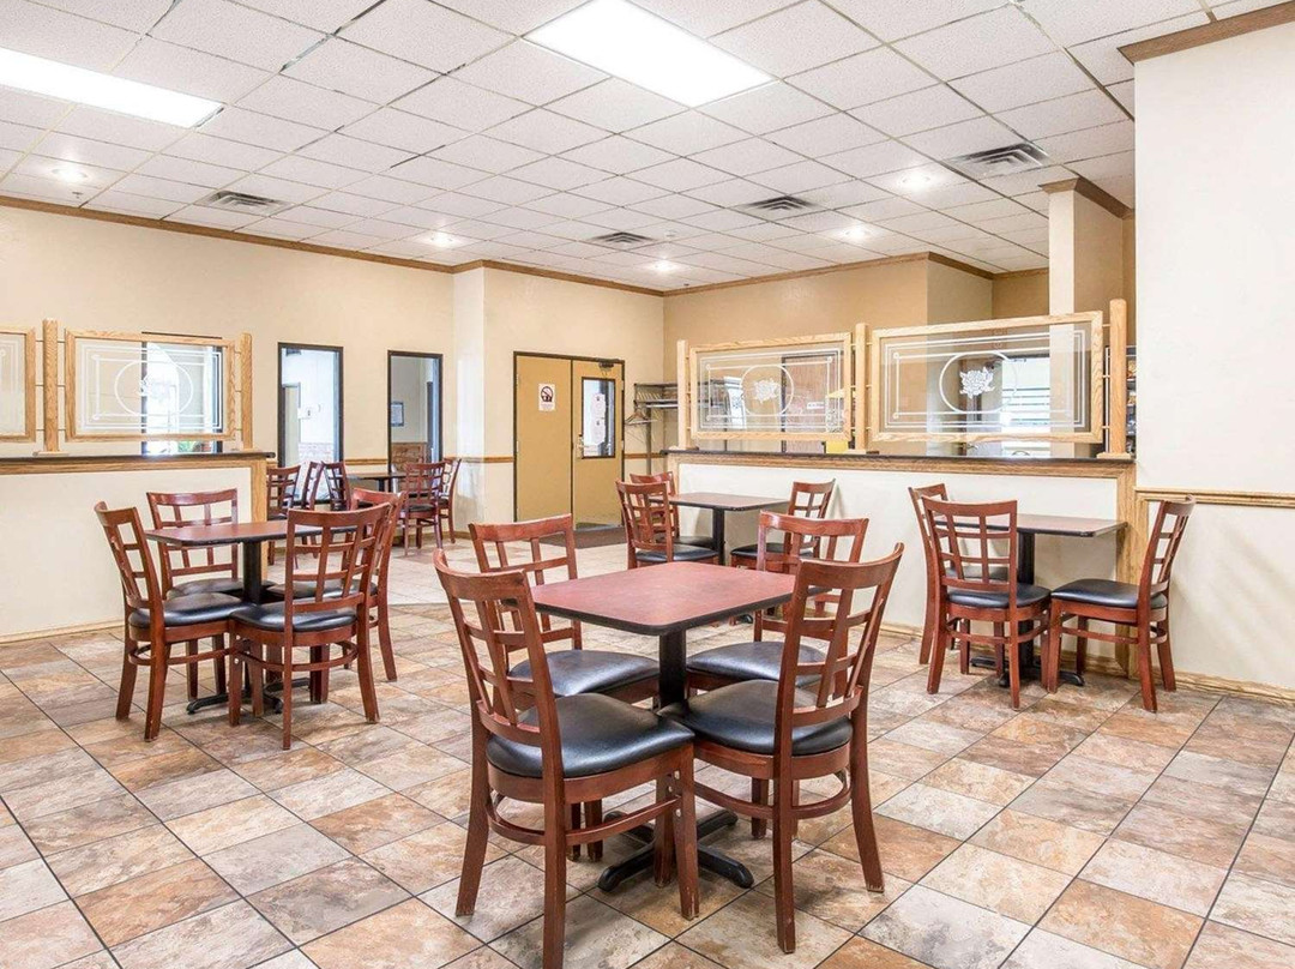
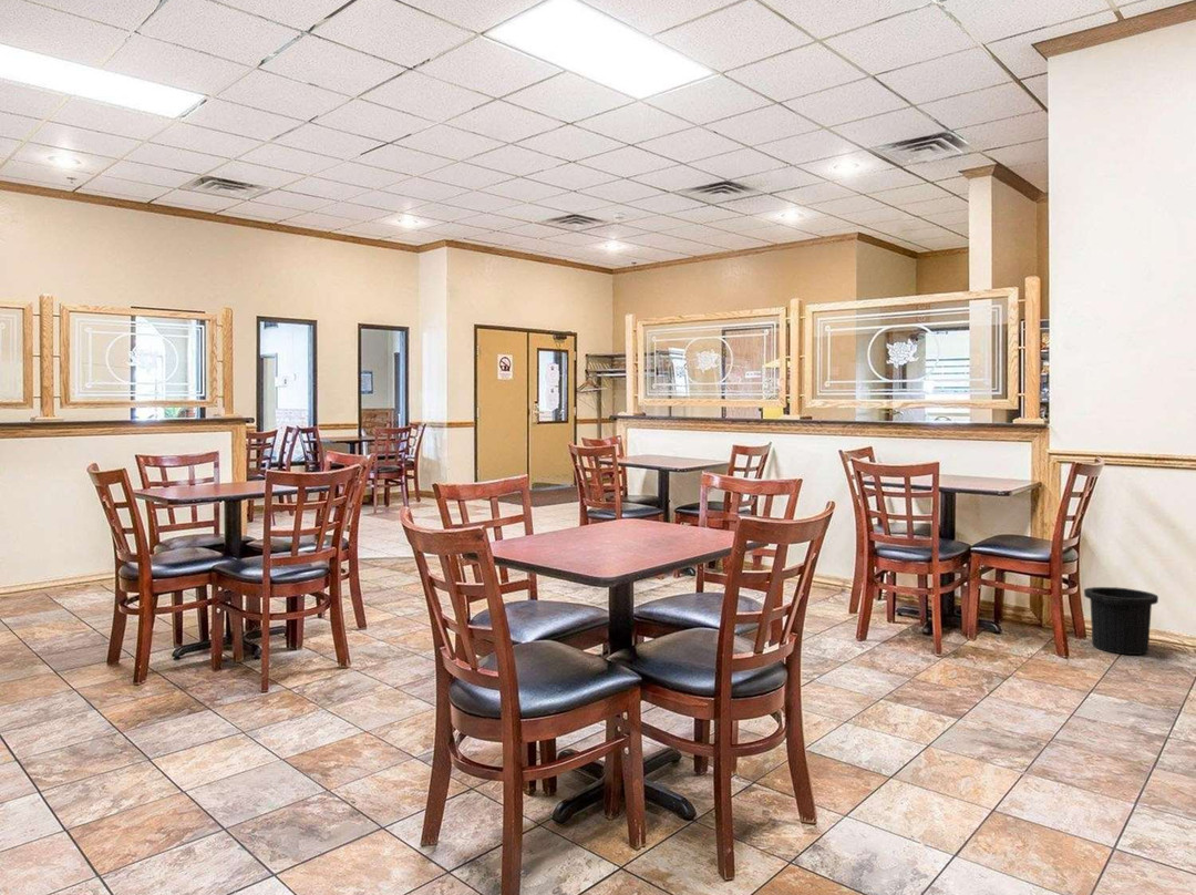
+ trash can [1083,586,1159,656]
